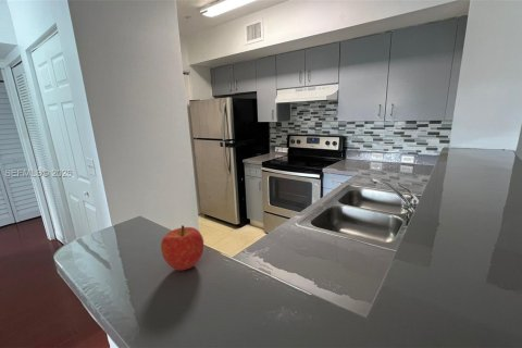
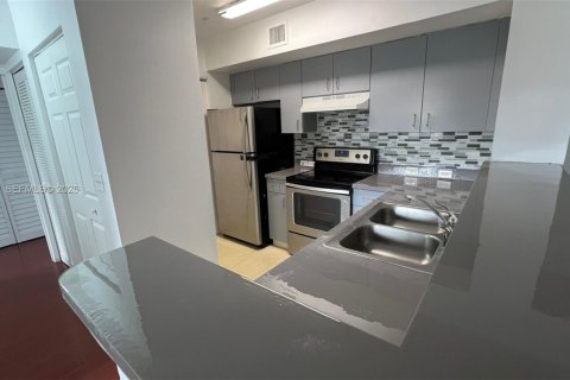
- fruit [160,224,204,272]
